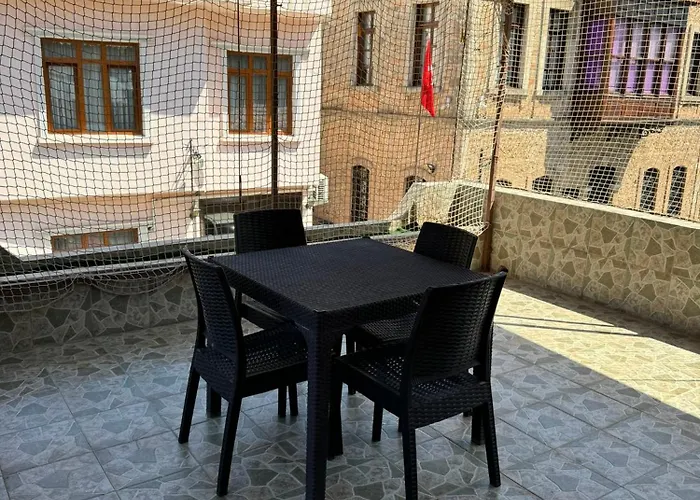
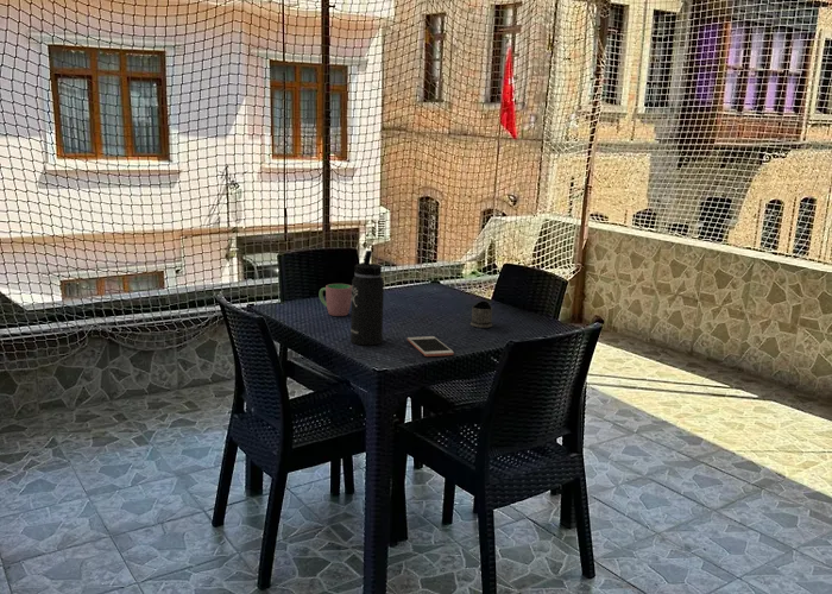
+ tea glass holder [469,299,493,329]
+ cell phone [406,335,455,358]
+ cup [319,283,352,317]
+ thermos bottle [349,249,385,347]
